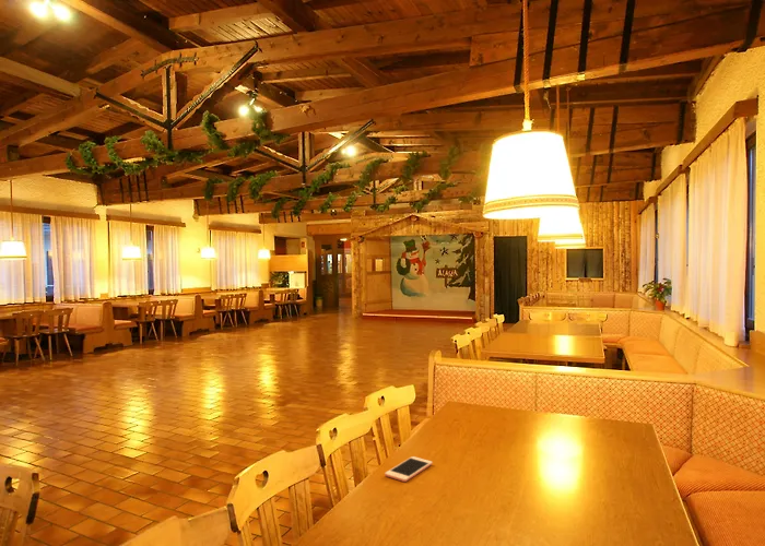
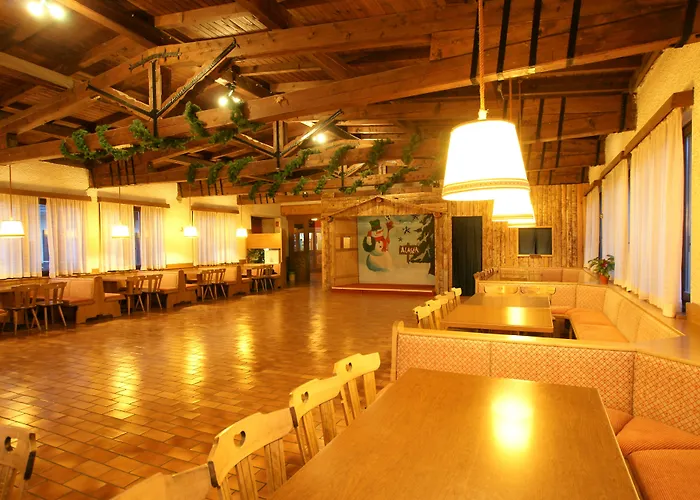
- cell phone [384,455,434,483]
